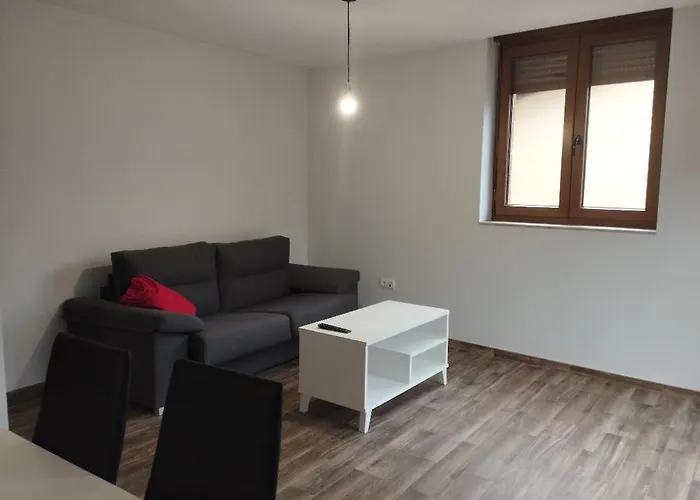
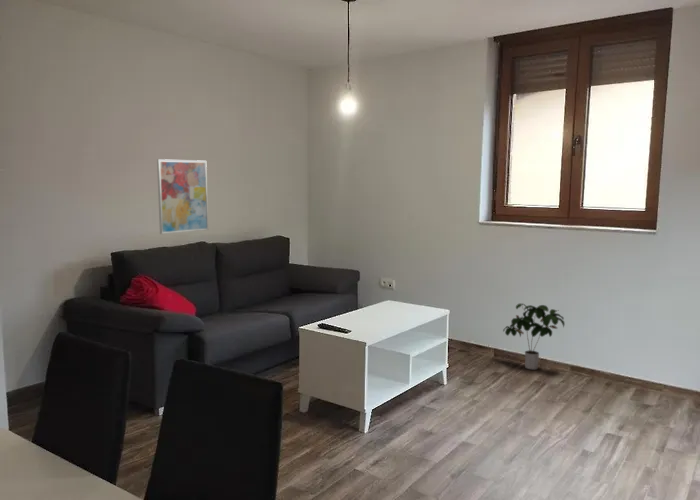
+ wall art [156,158,209,235]
+ potted plant [502,302,566,371]
